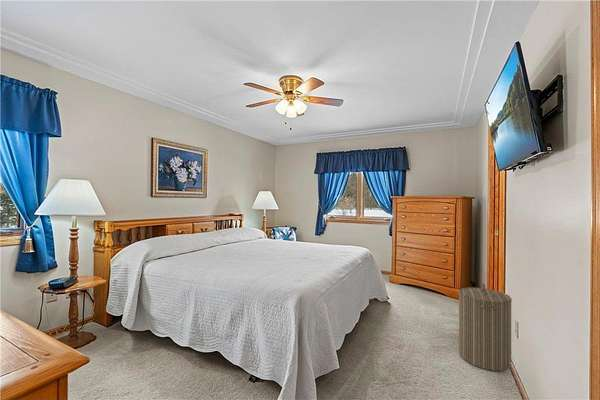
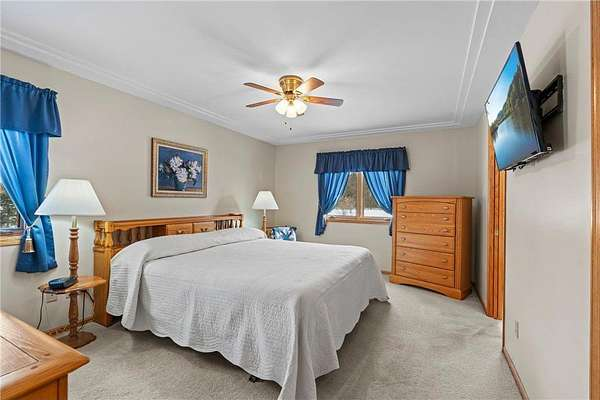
- laundry hamper [458,282,513,372]
